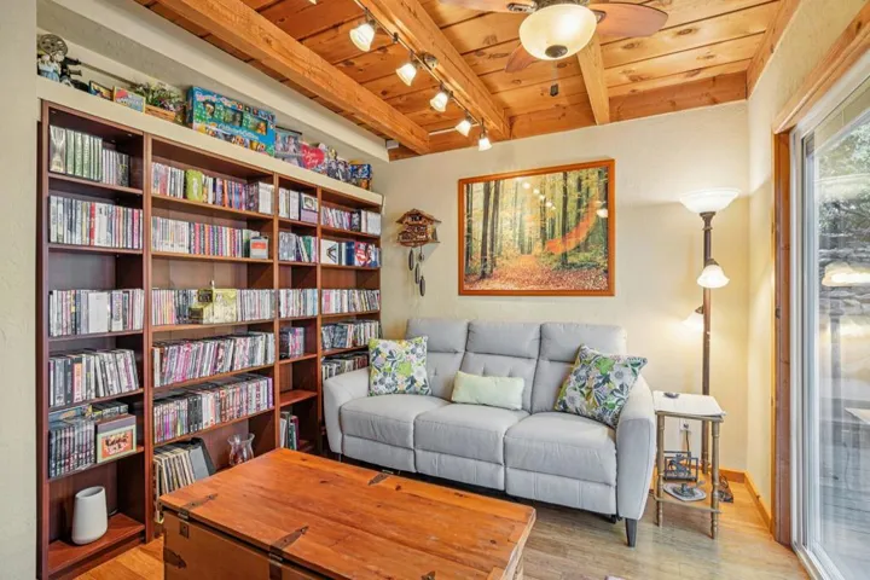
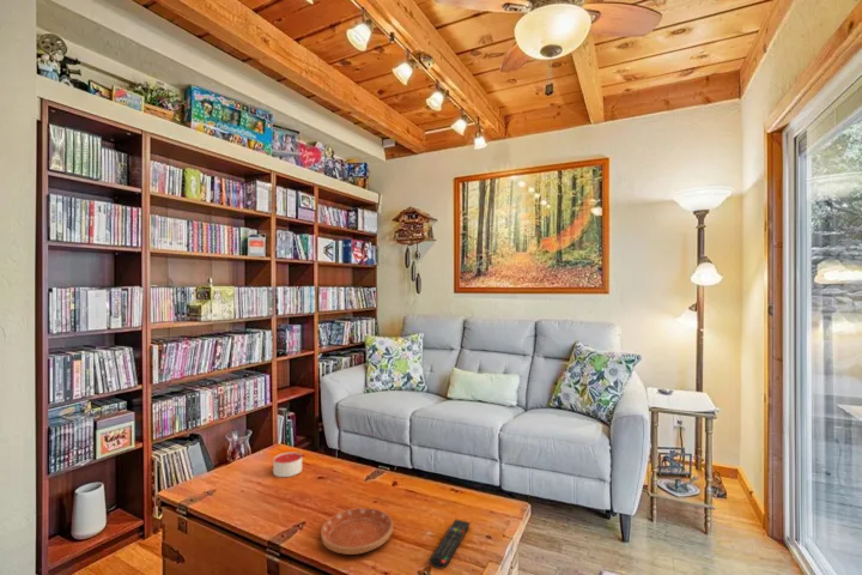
+ saucer [320,507,394,556]
+ candle [272,450,303,478]
+ remote control [427,518,472,570]
